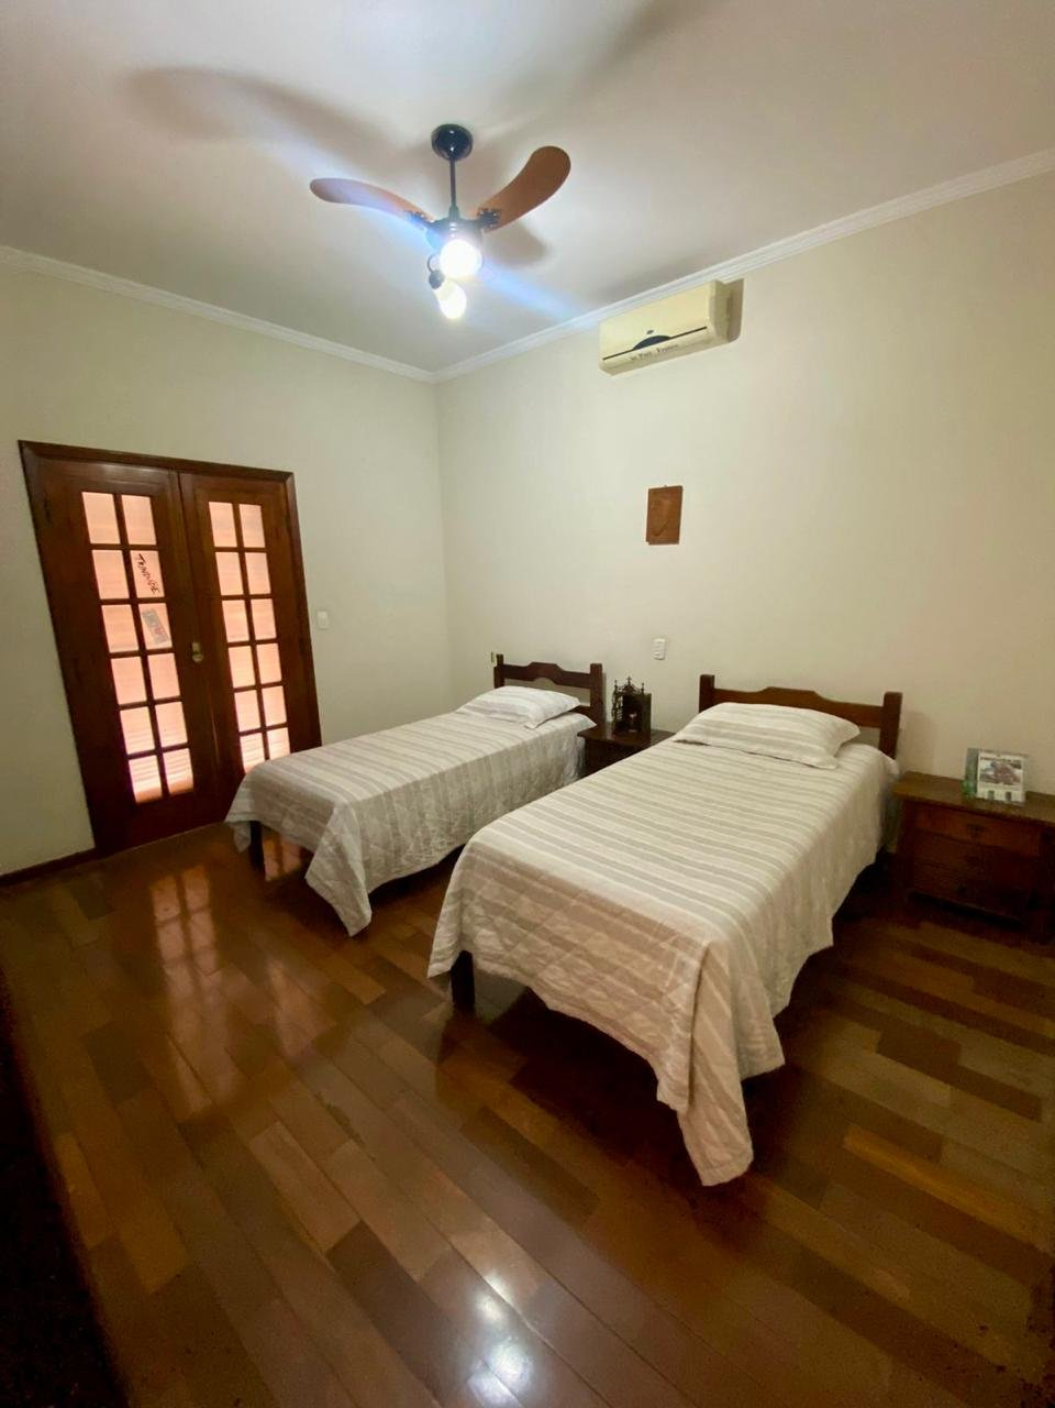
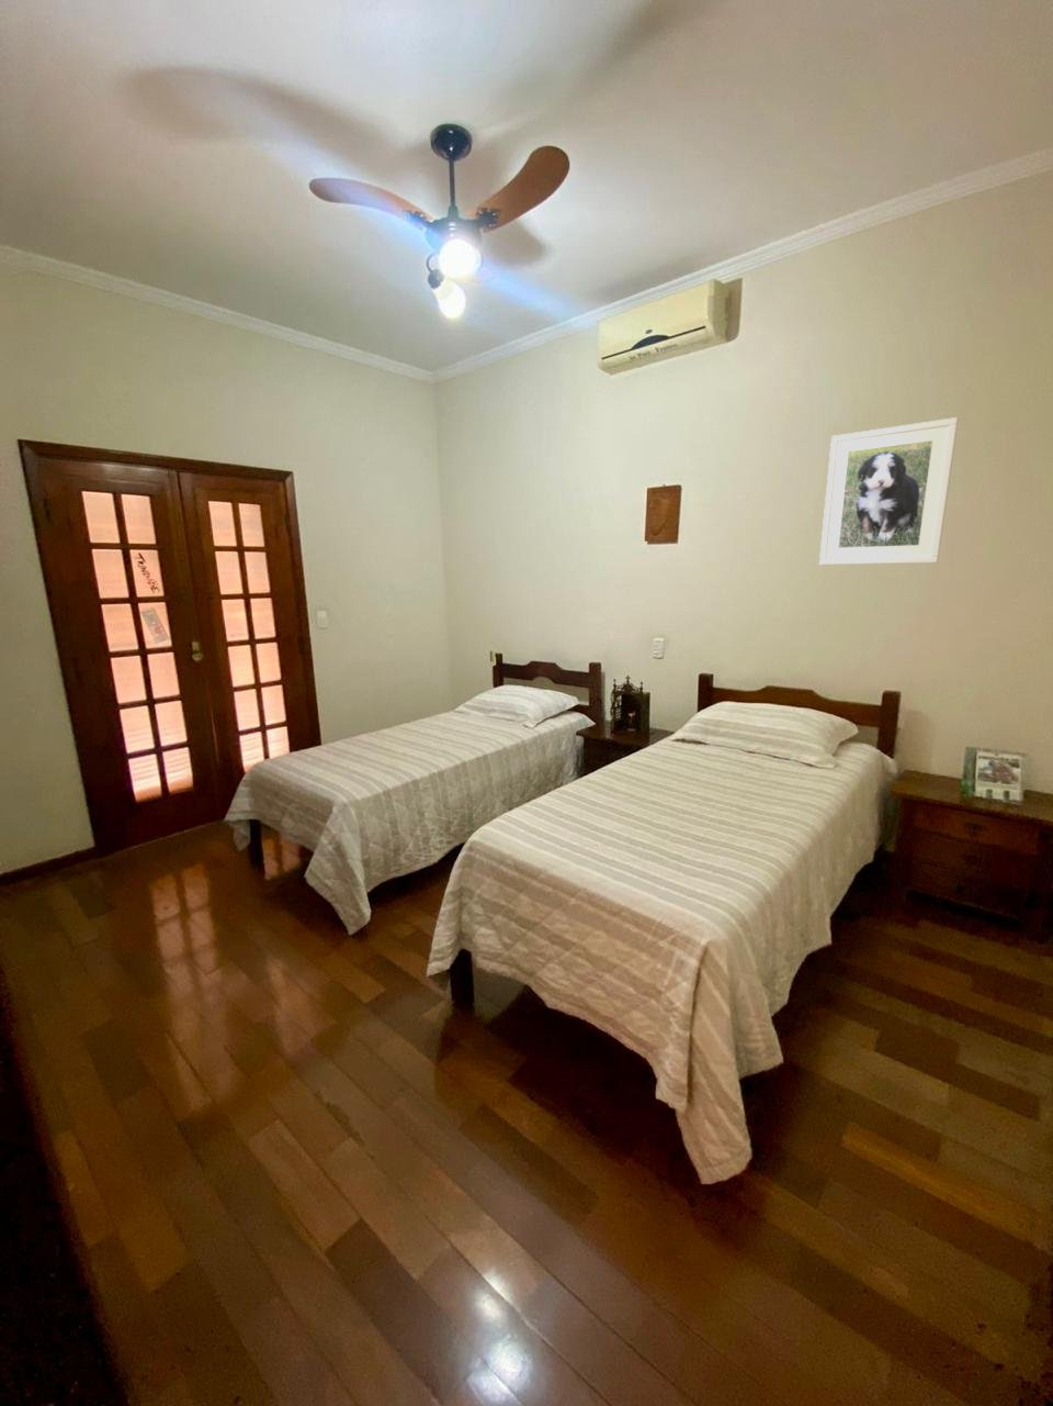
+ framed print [819,416,960,566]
